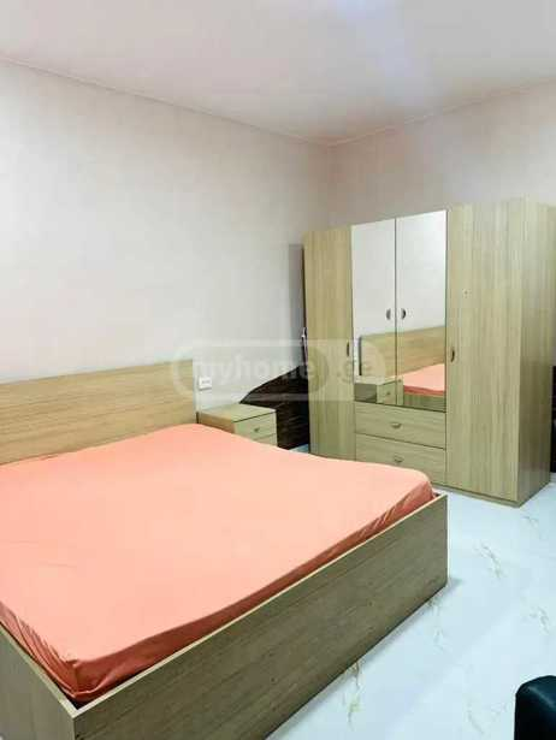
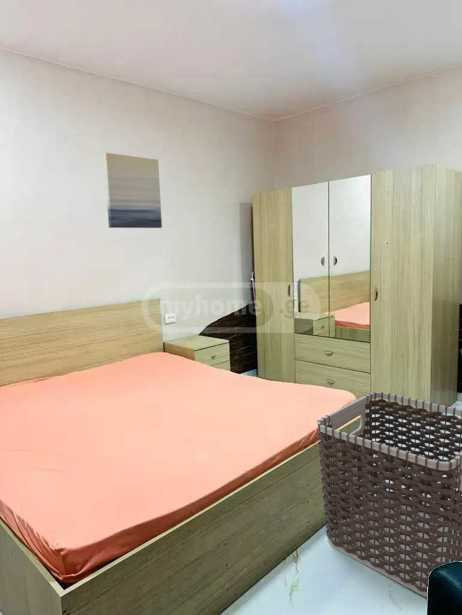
+ clothes hamper [316,391,462,598]
+ wall art [103,152,163,229]
